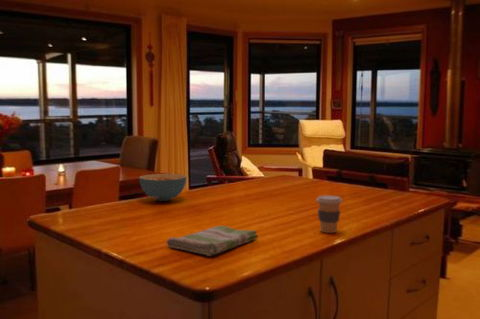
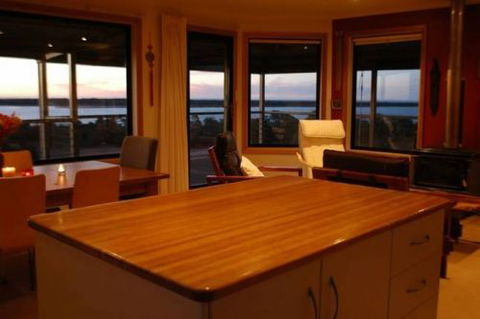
- dish towel [165,225,259,257]
- cereal bowl [138,173,187,202]
- coffee cup [315,194,343,234]
